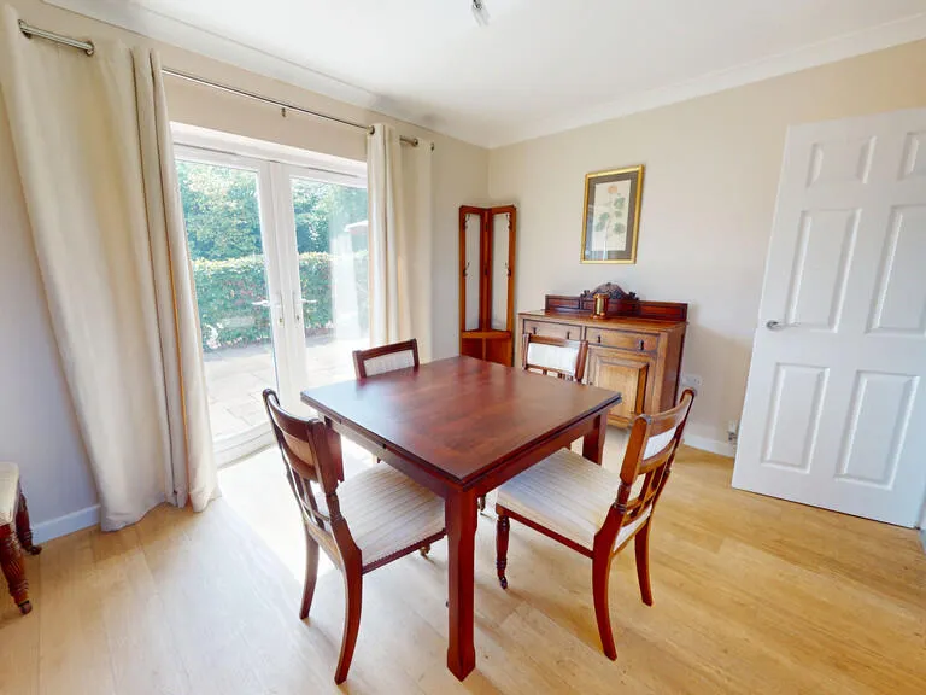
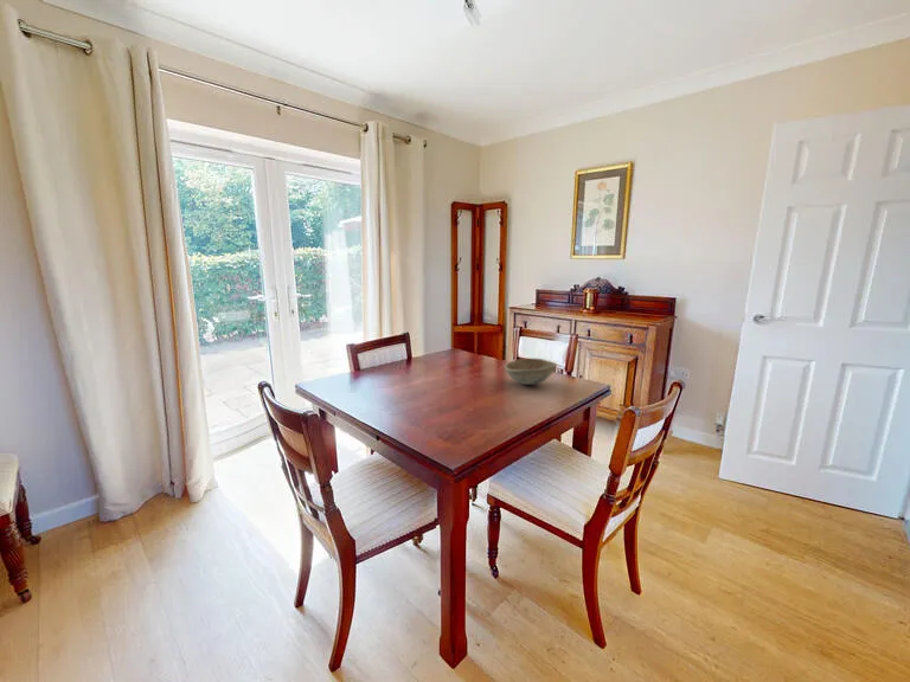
+ bowl [504,358,558,386]
